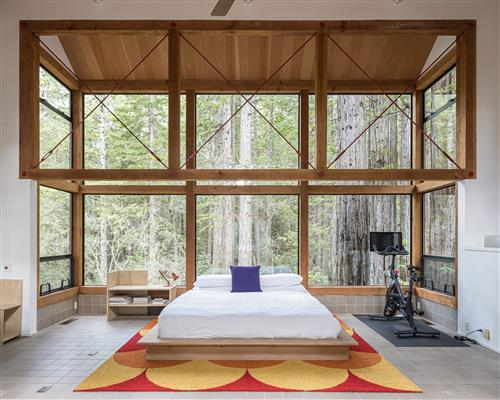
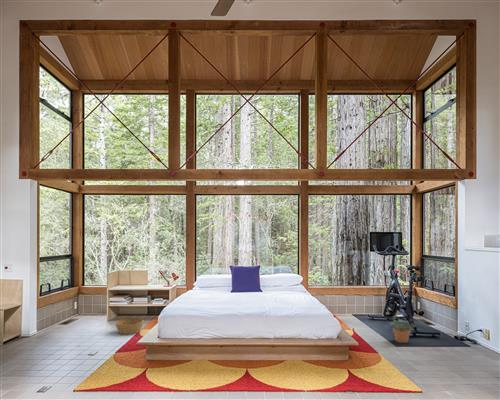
+ potted plant [389,315,415,344]
+ basket [115,317,144,335]
